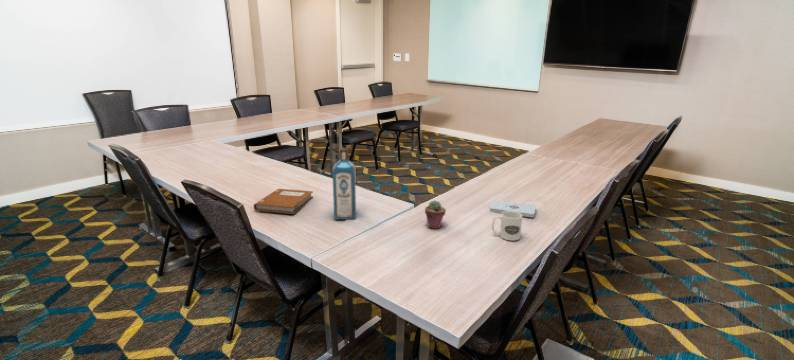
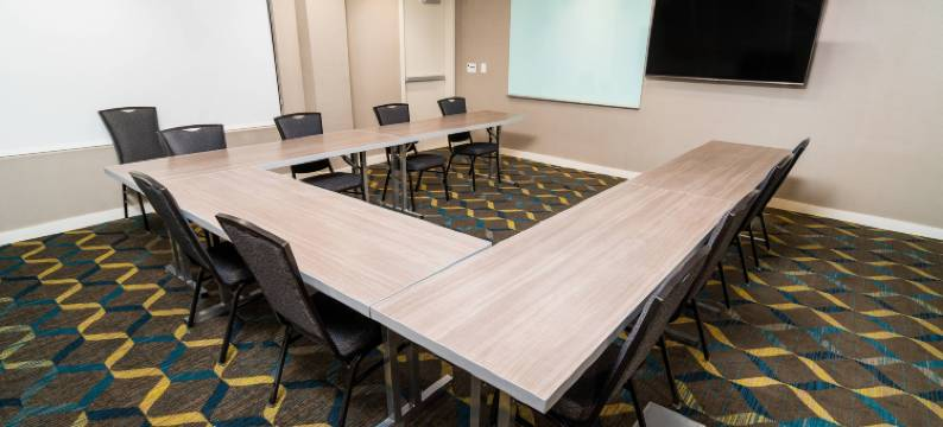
- notepad [488,199,537,218]
- liquor [331,147,357,221]
- notebook [253,188,314,215]
- mug [491,211,523,242]
- potted succulent [424,199,447,230]
